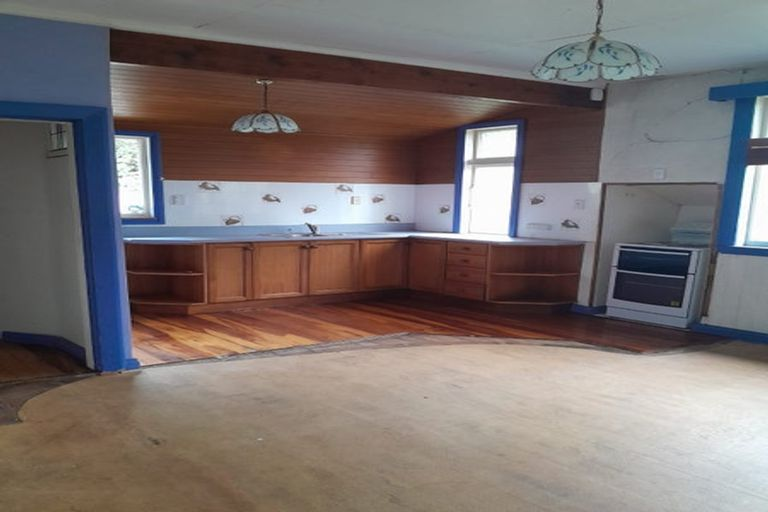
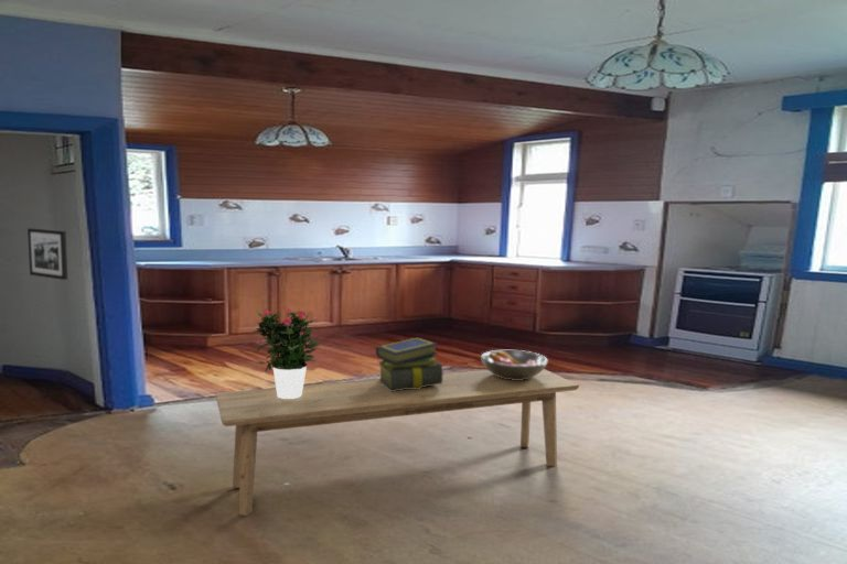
+ picture frame [26,227,68,281]
+ bench [214,368,580,517]
+ stack of books [375,337,443,391]
+ fruit bowl [480,349,549,380]
+ potted flower [251,307,321,399]
